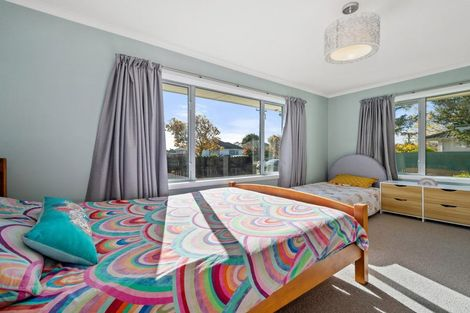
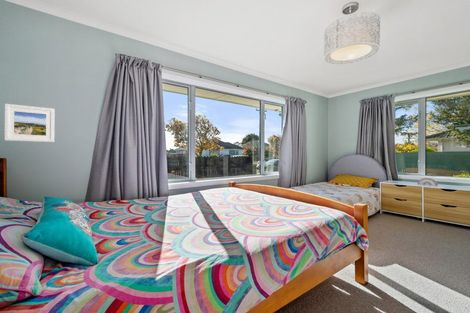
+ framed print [4,103,55,143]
